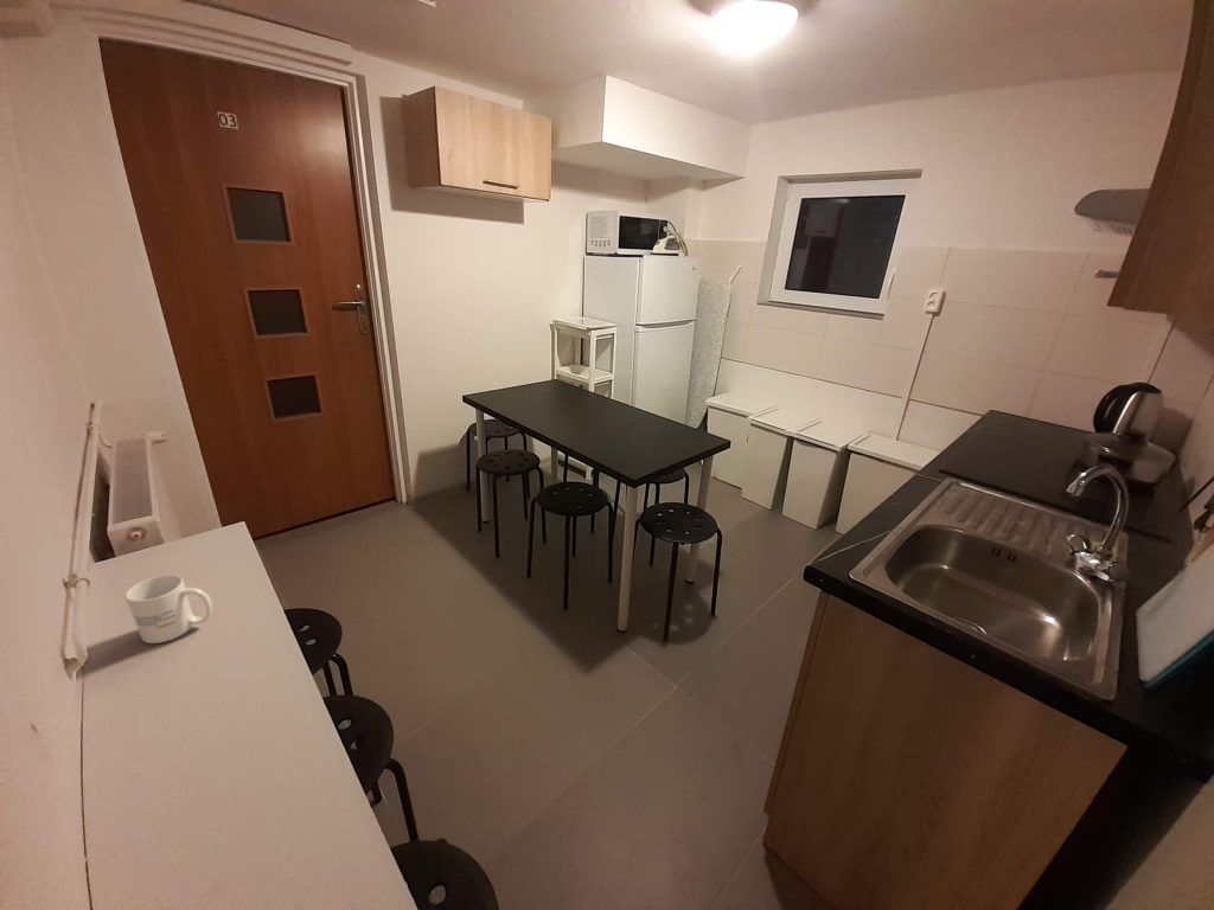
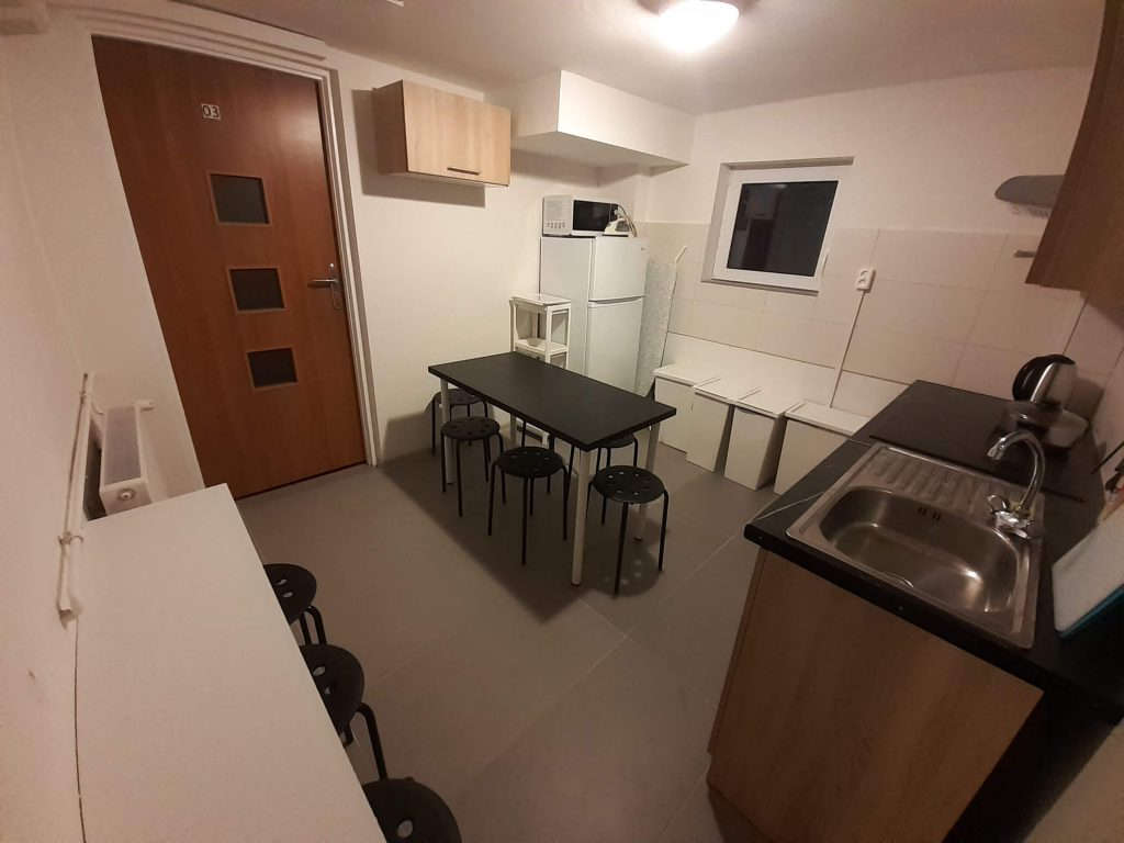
- mug [124,573,213,645]
